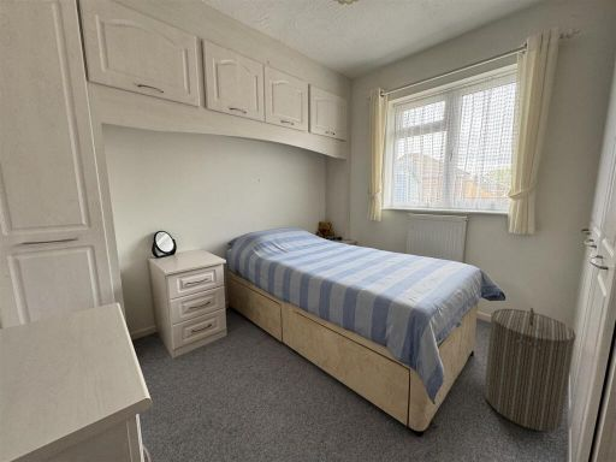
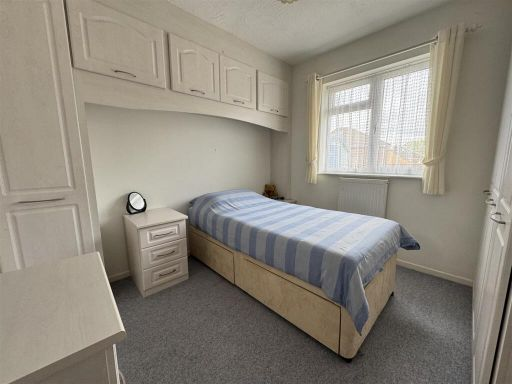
- laundry hamper [482,307,578,432]
